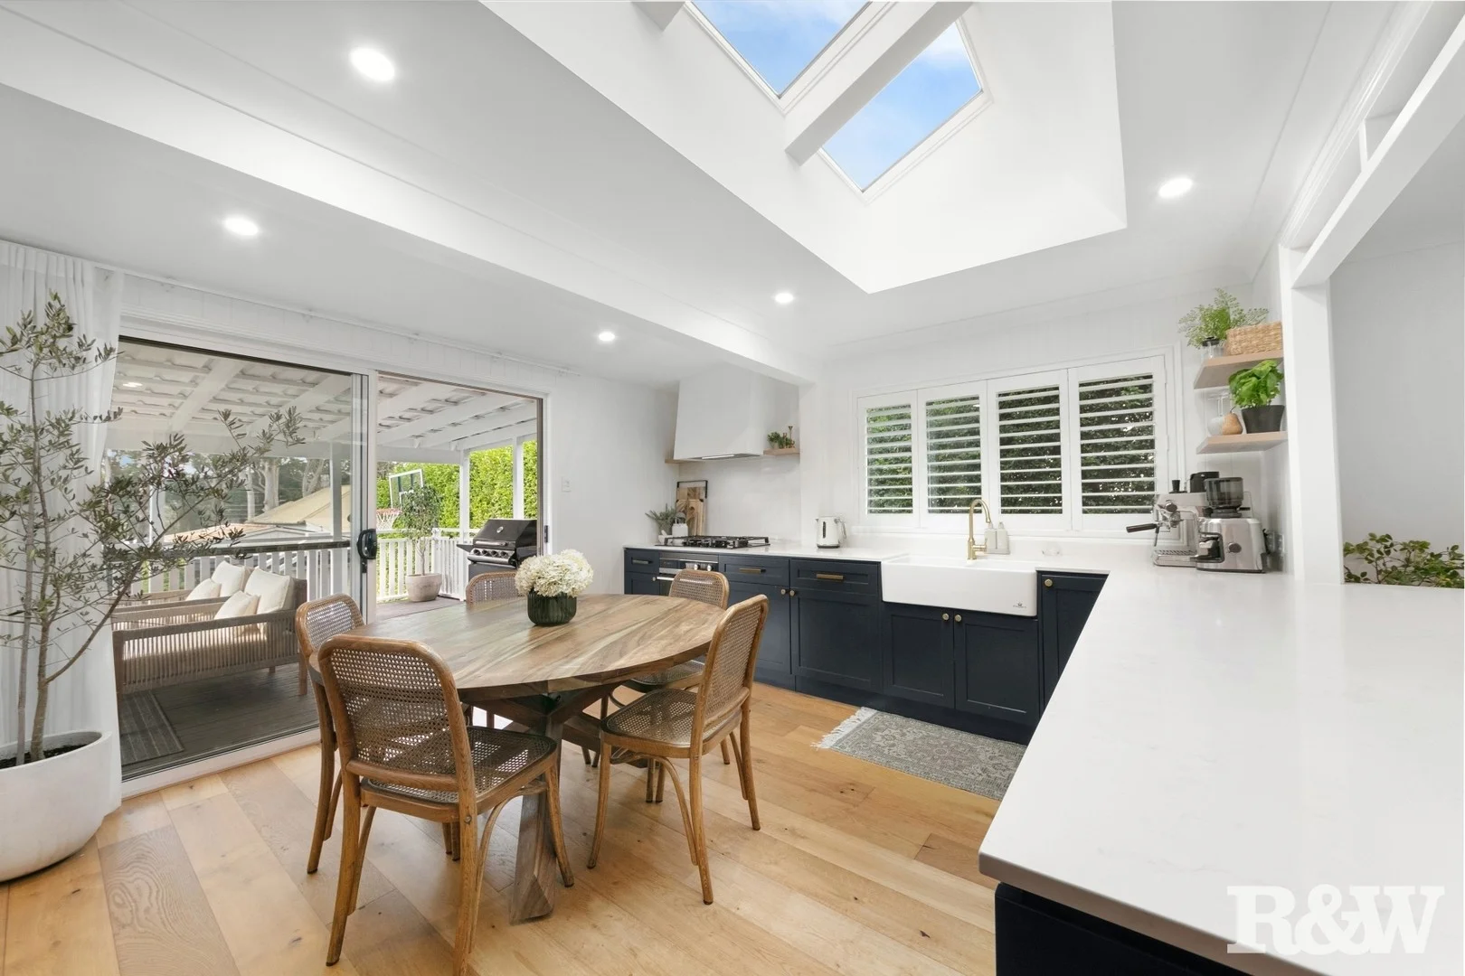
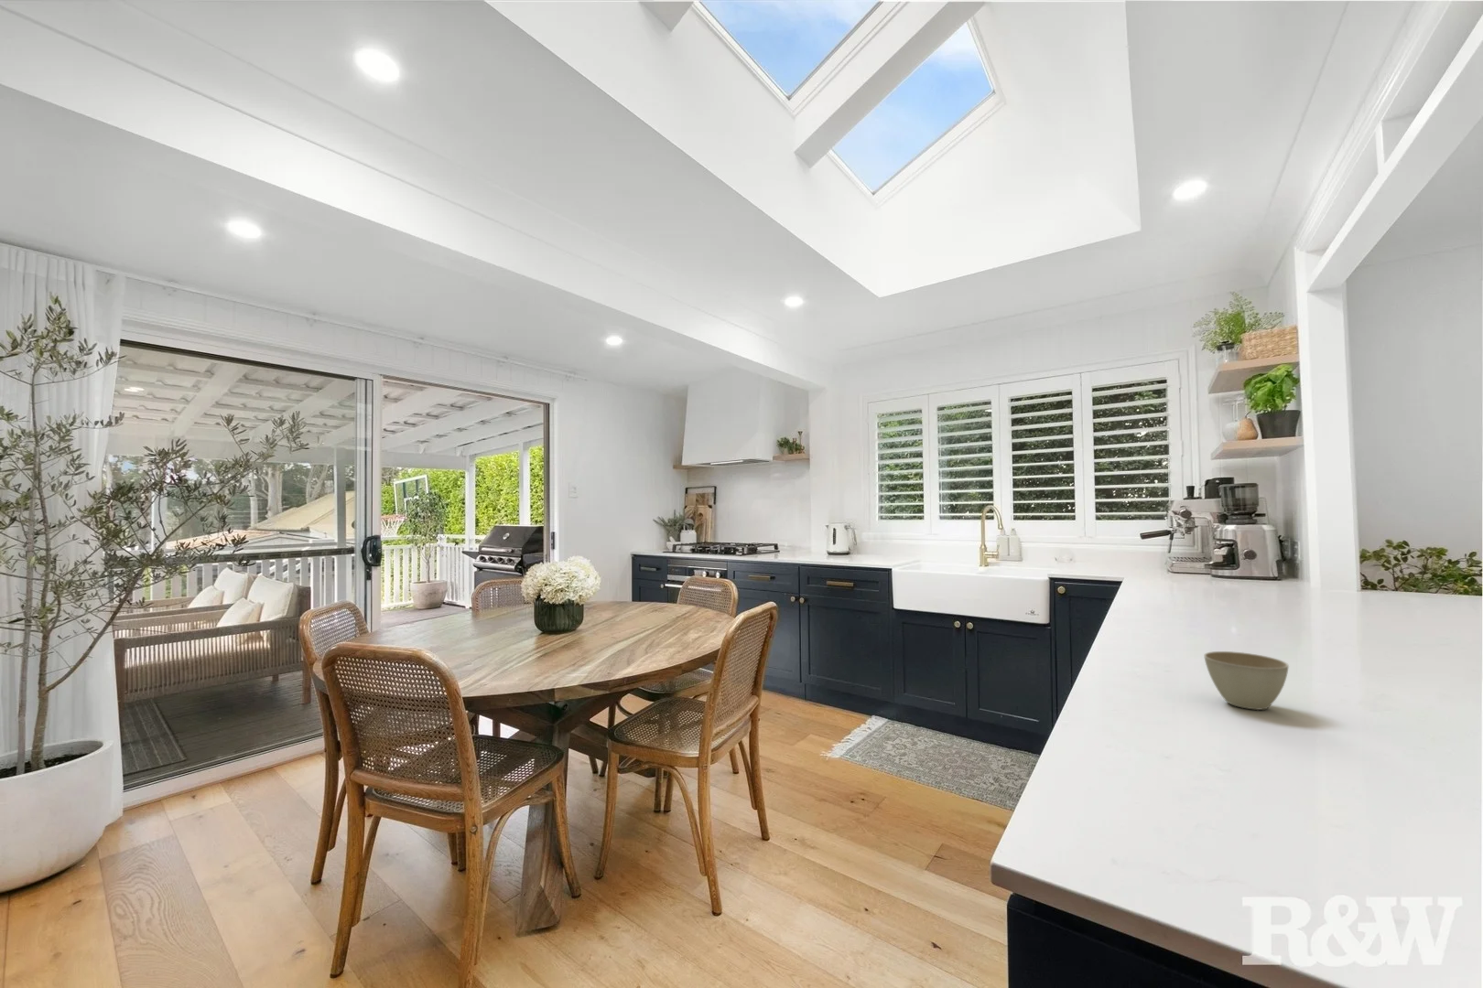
+ flower pot [1203,651,1290,711]
